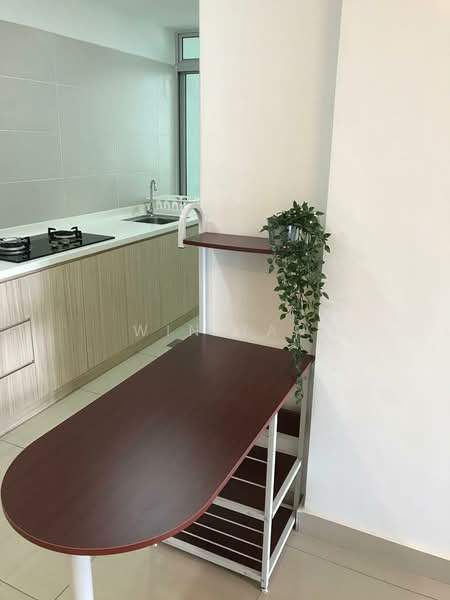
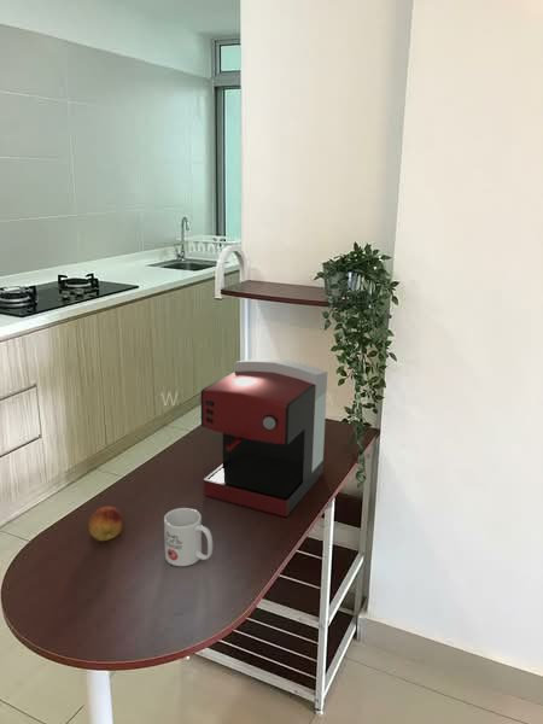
+ fruit [87,506,124,542]
+ mug [163,507,214,567]
+ coffee maker [199,358,328,518]
